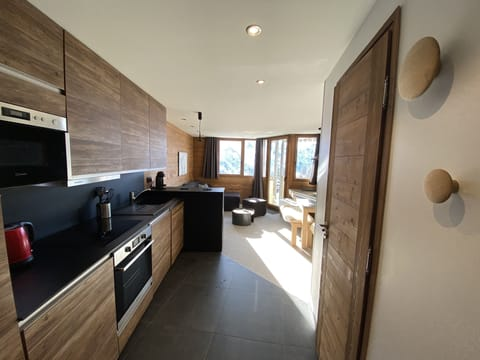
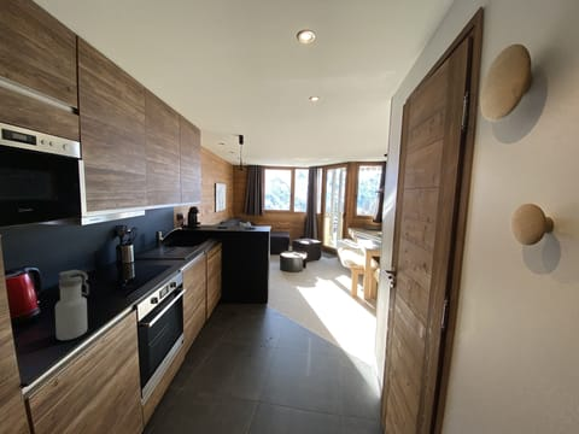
+ water bottle [54,269,90,341]
